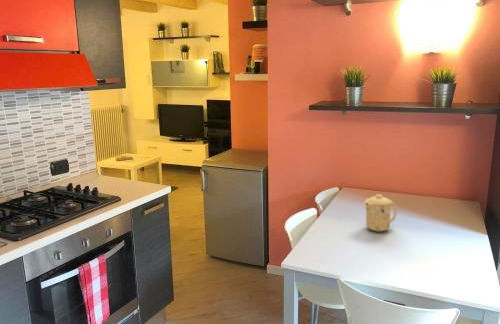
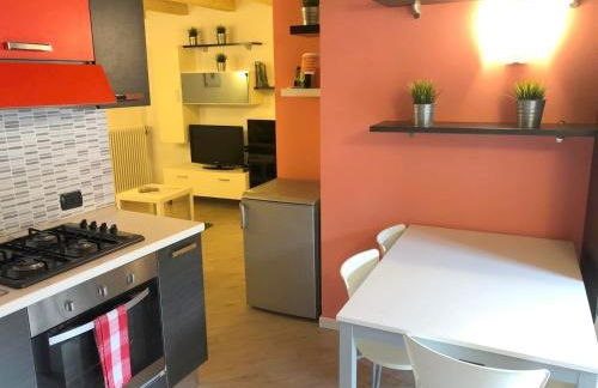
- mug [363,193,398,233]
